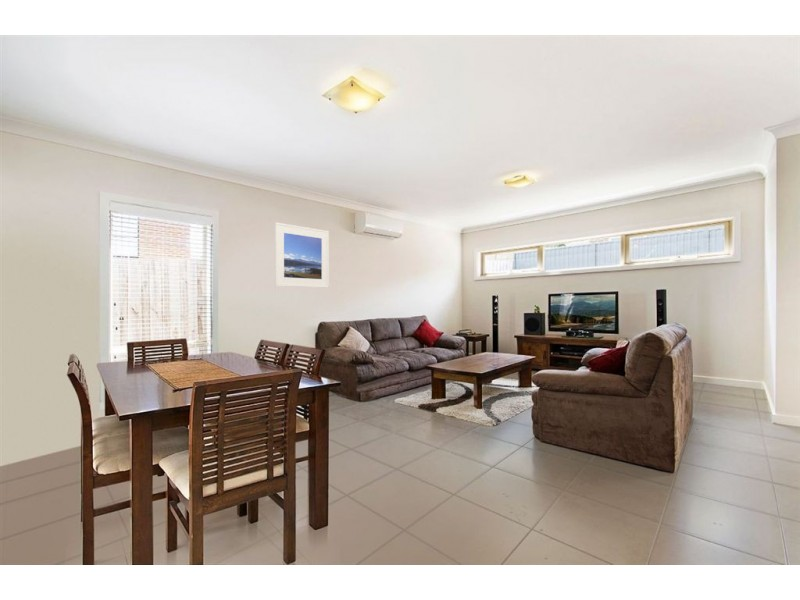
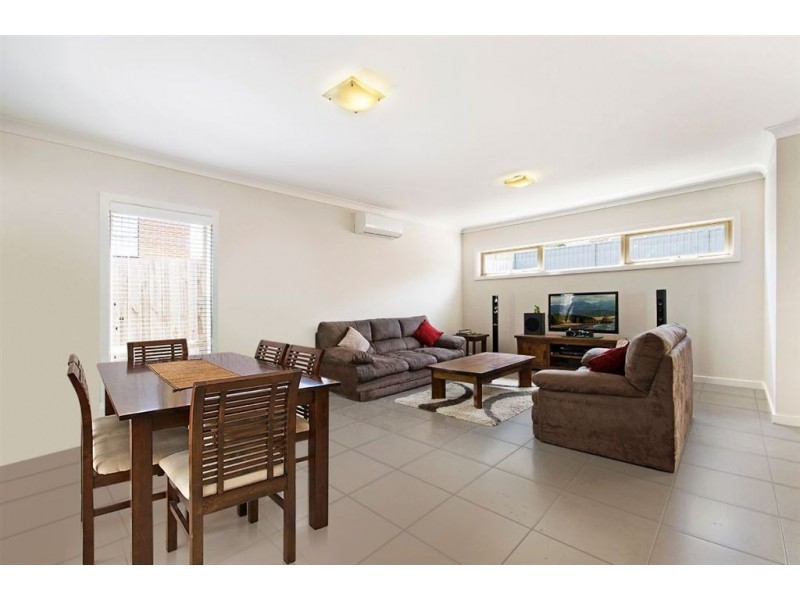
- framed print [274,221,330,289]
